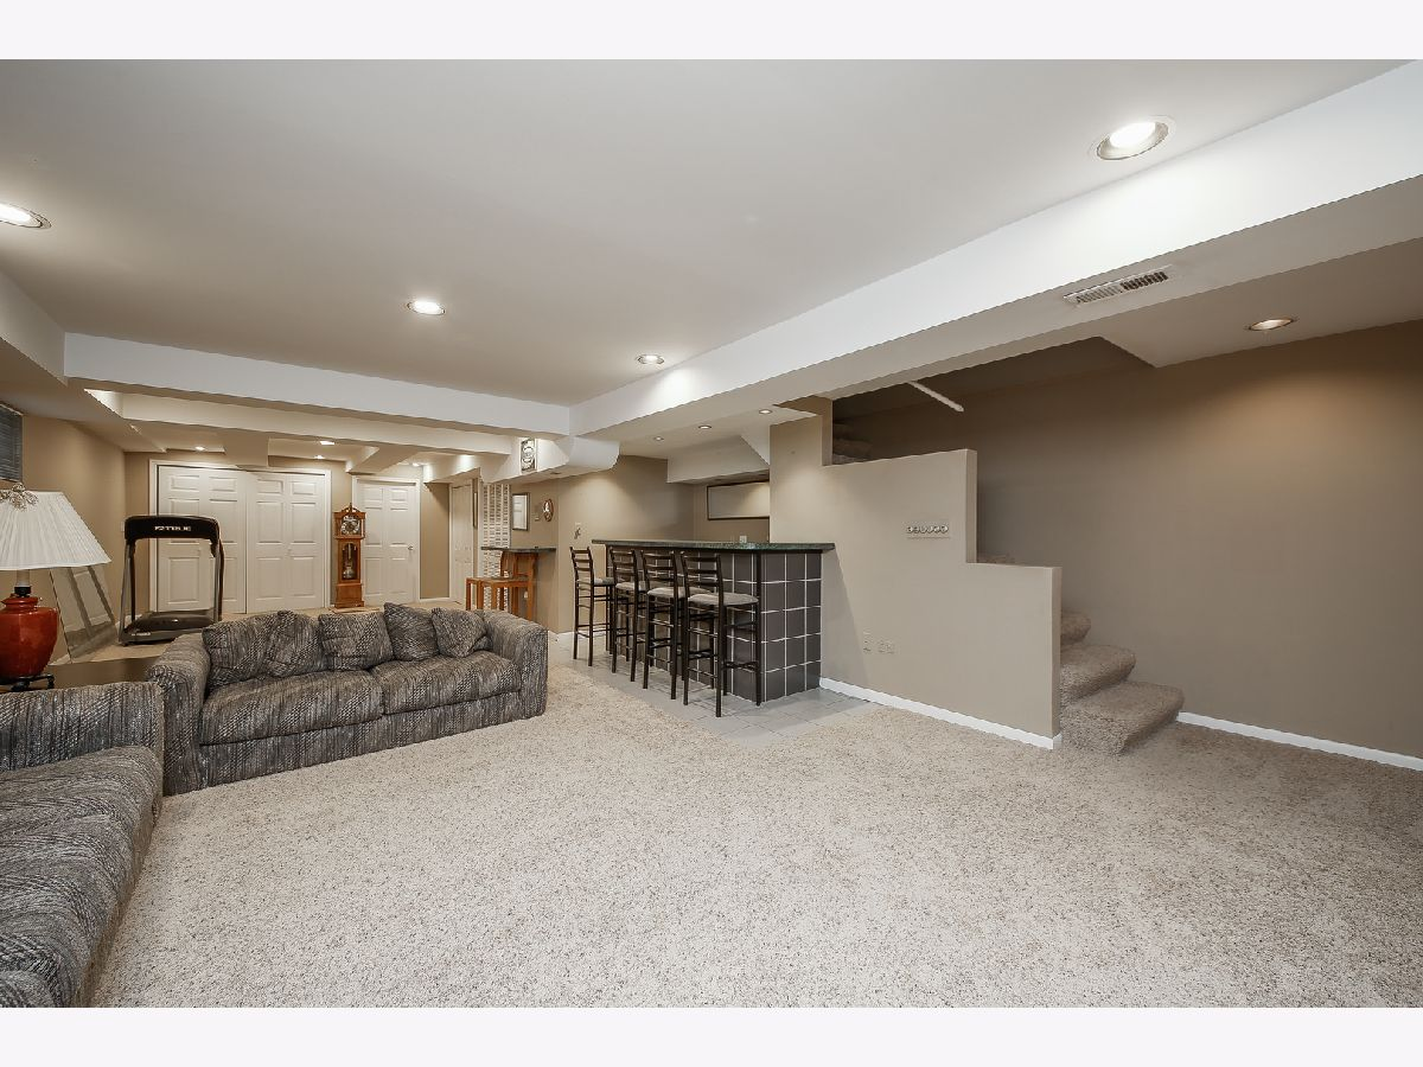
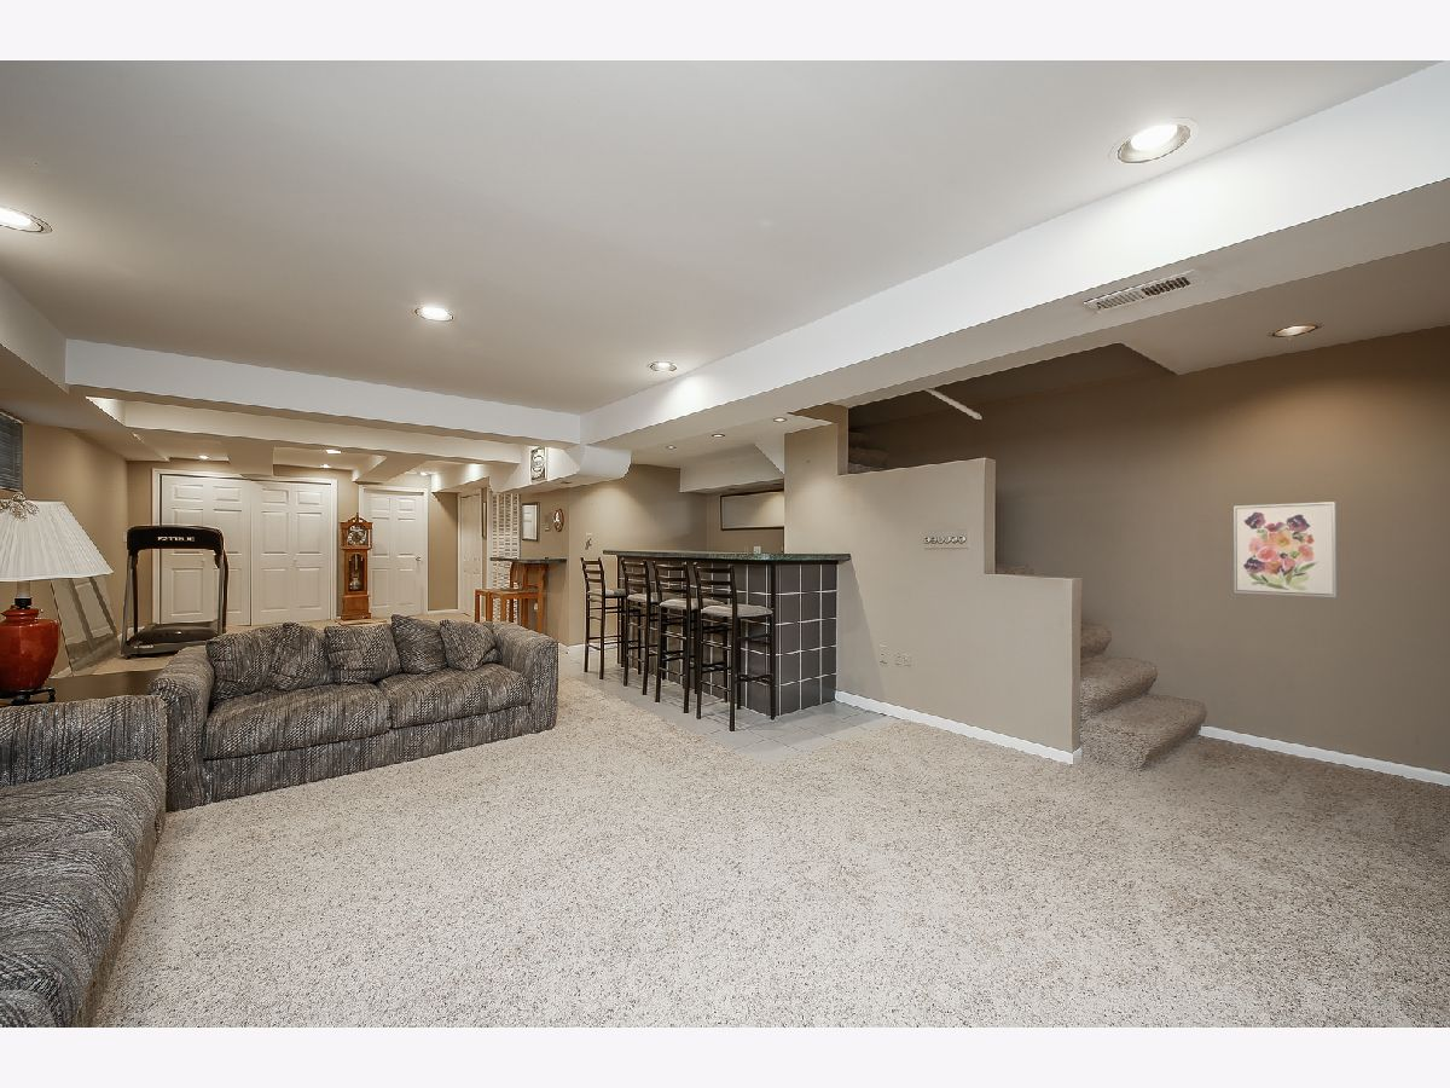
+ wall art [1232,500,1338,598]
